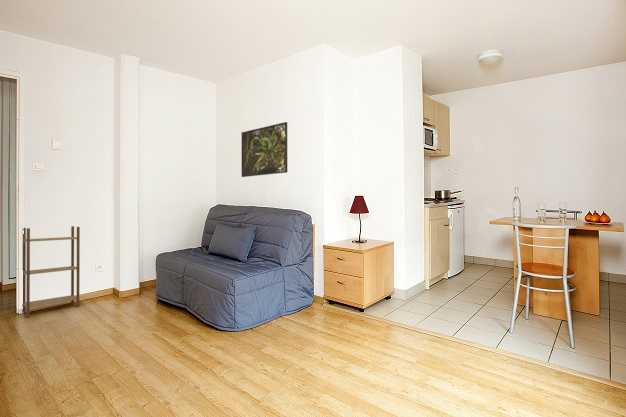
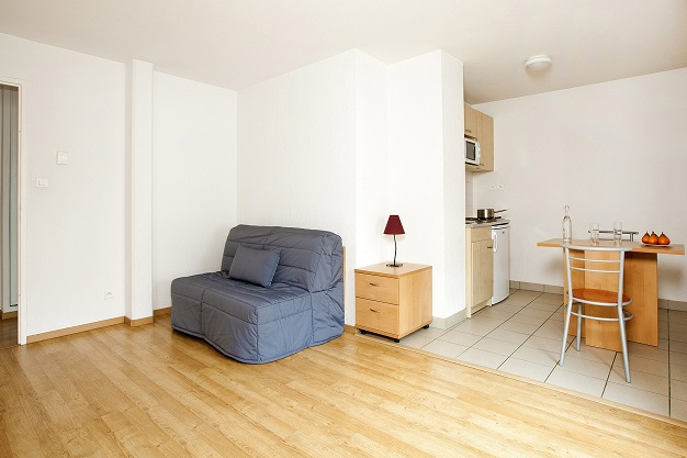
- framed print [241,121,288,178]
- shelving unit [21,225,81,318]
